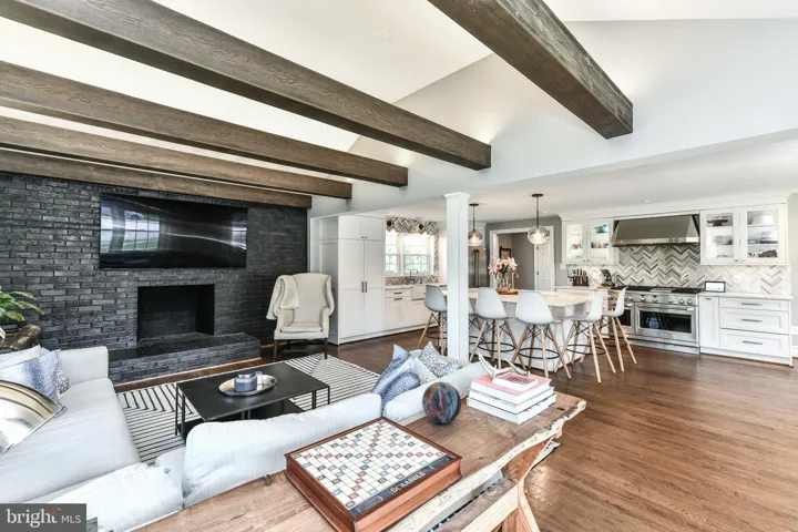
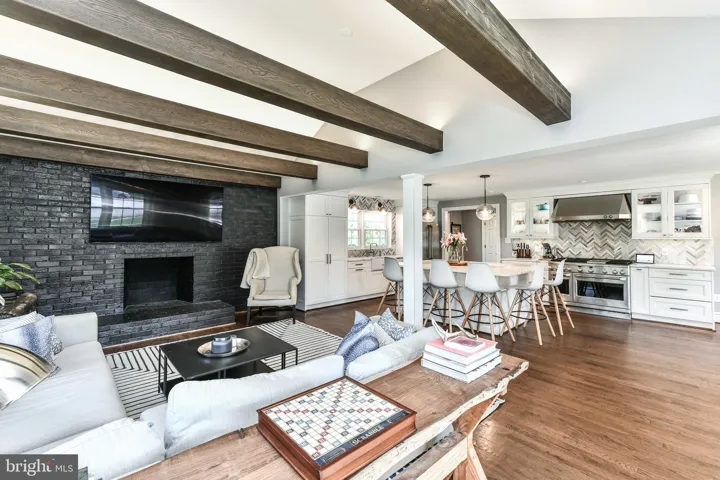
- decorative orb [421,381,462,424]
